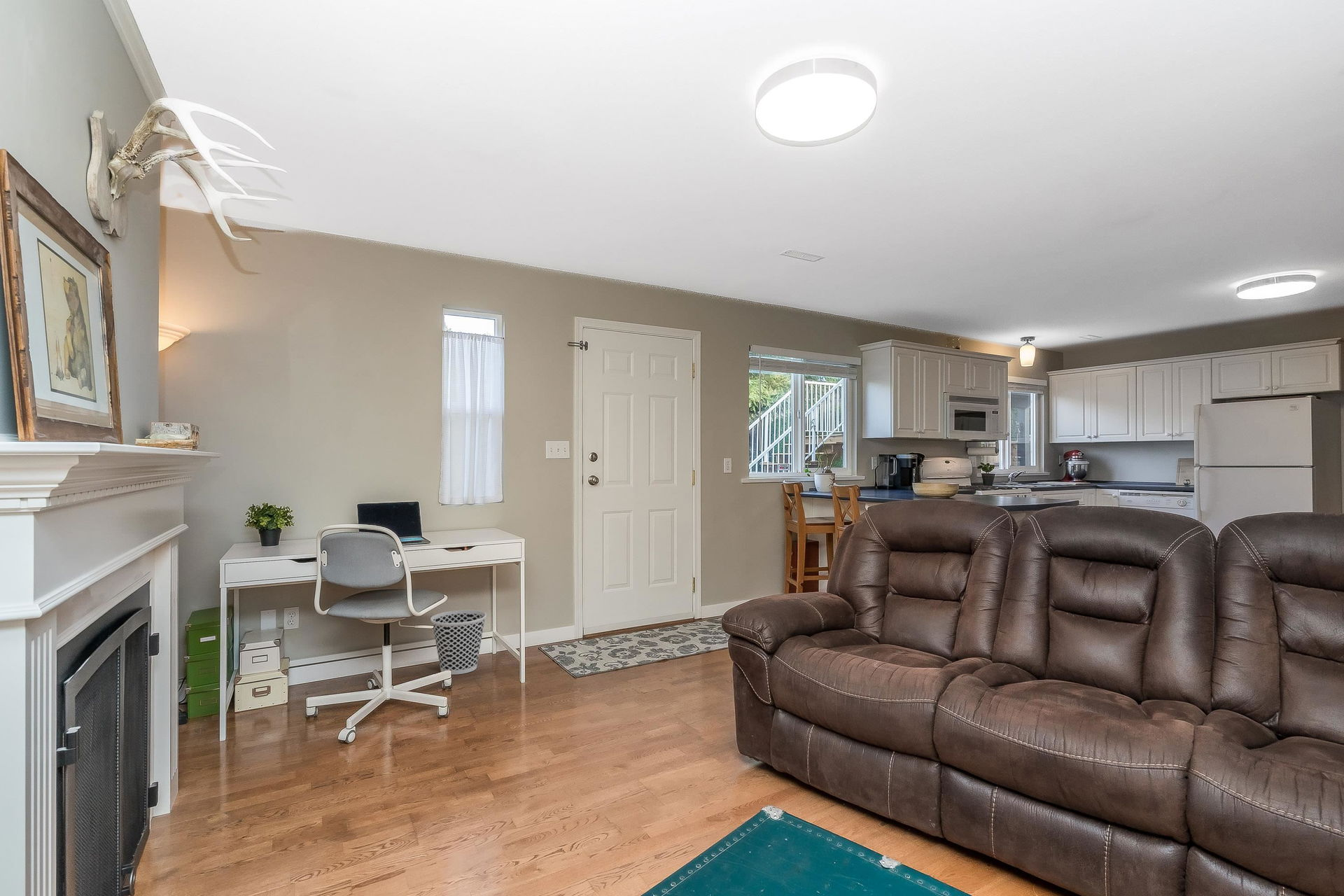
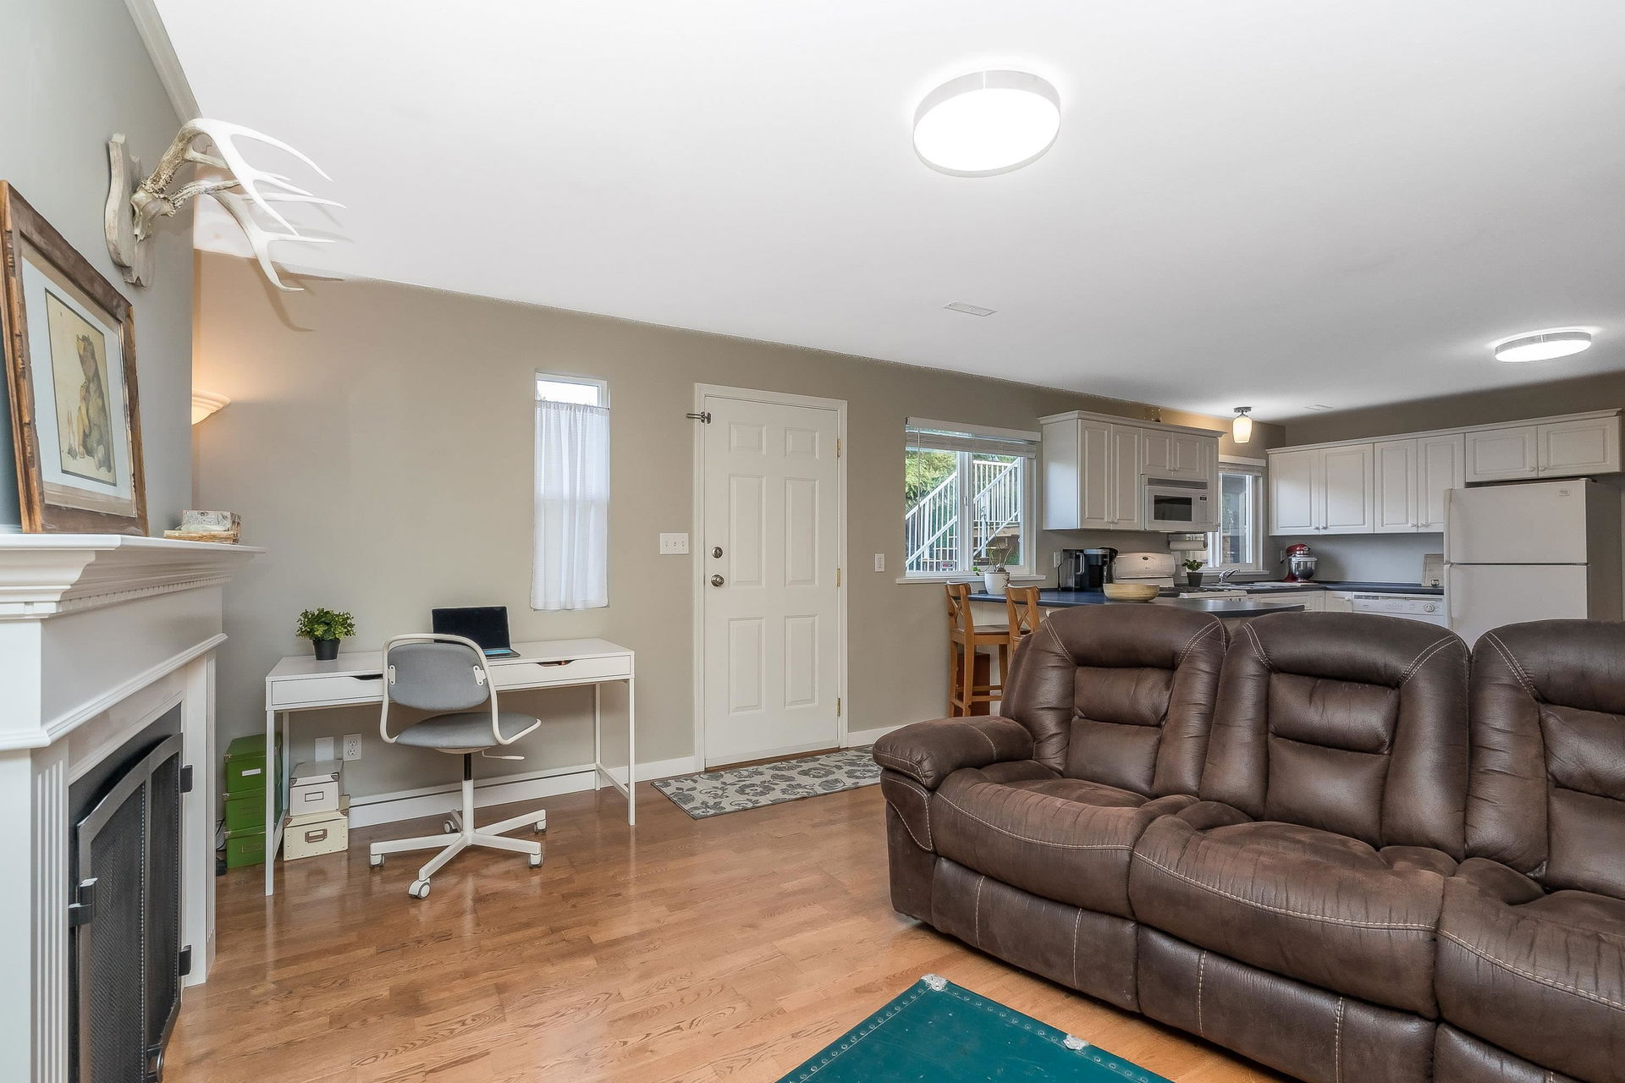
- wastebasket [430,610,487,675]
